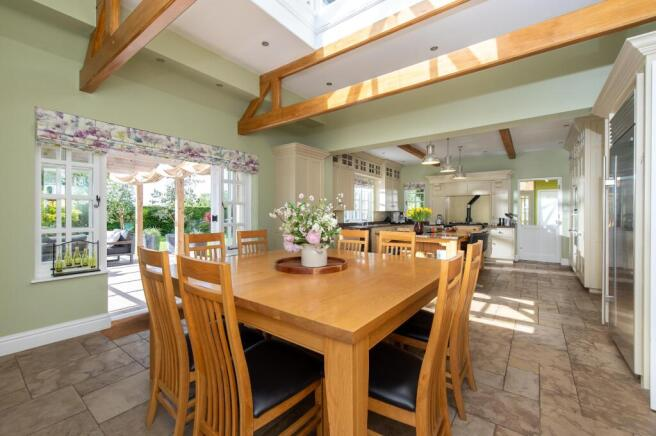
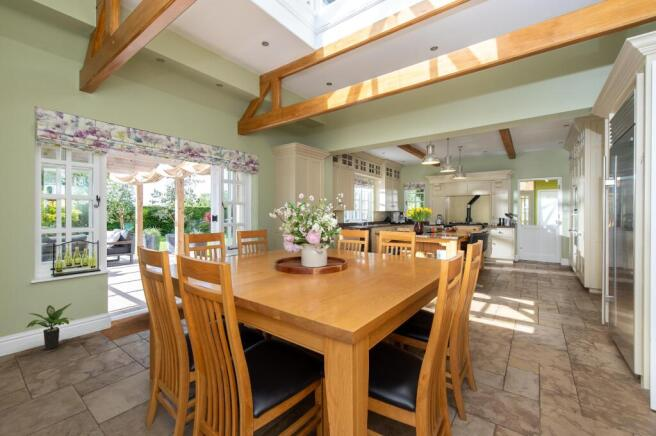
+ potted plant [25,302,74,351]
